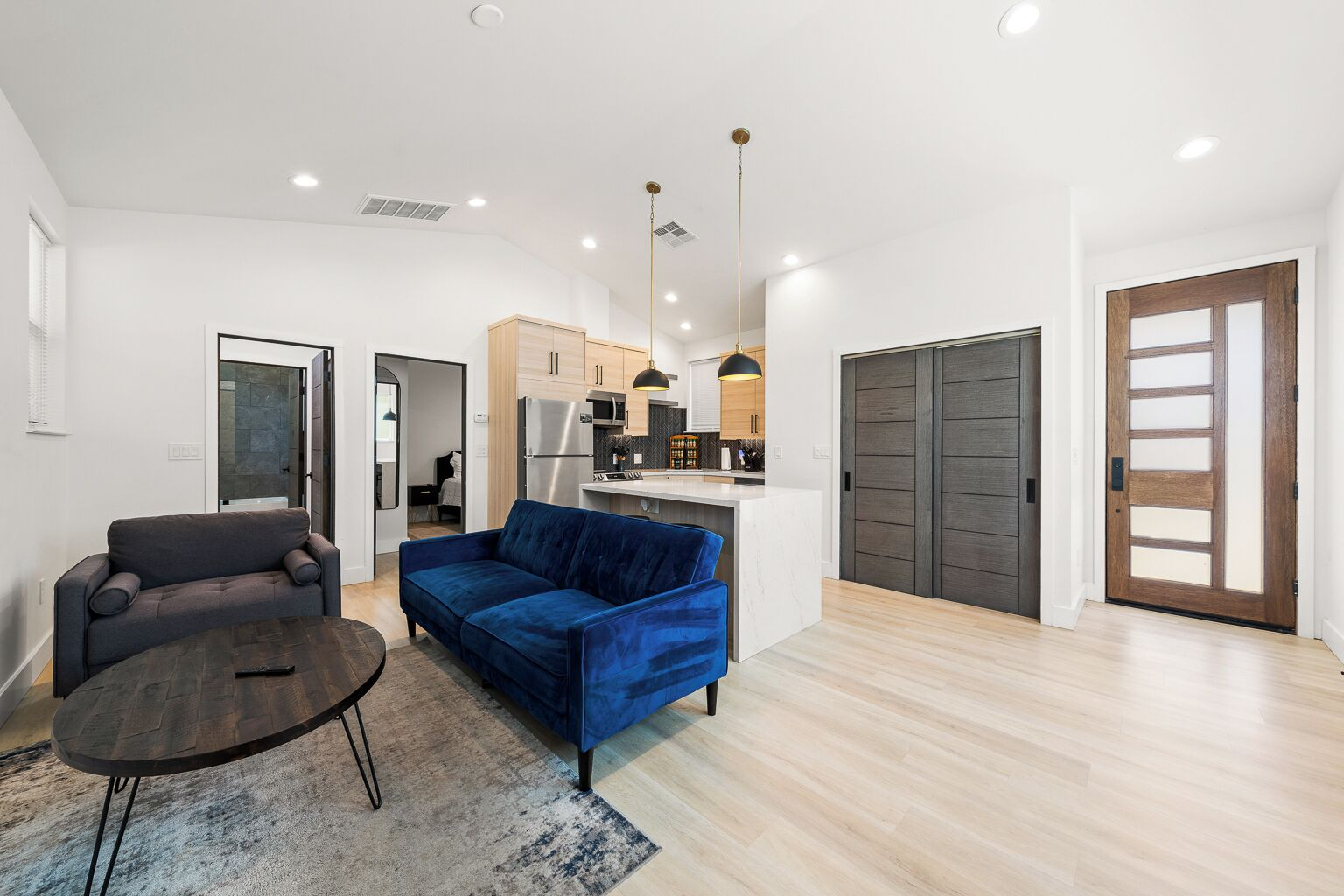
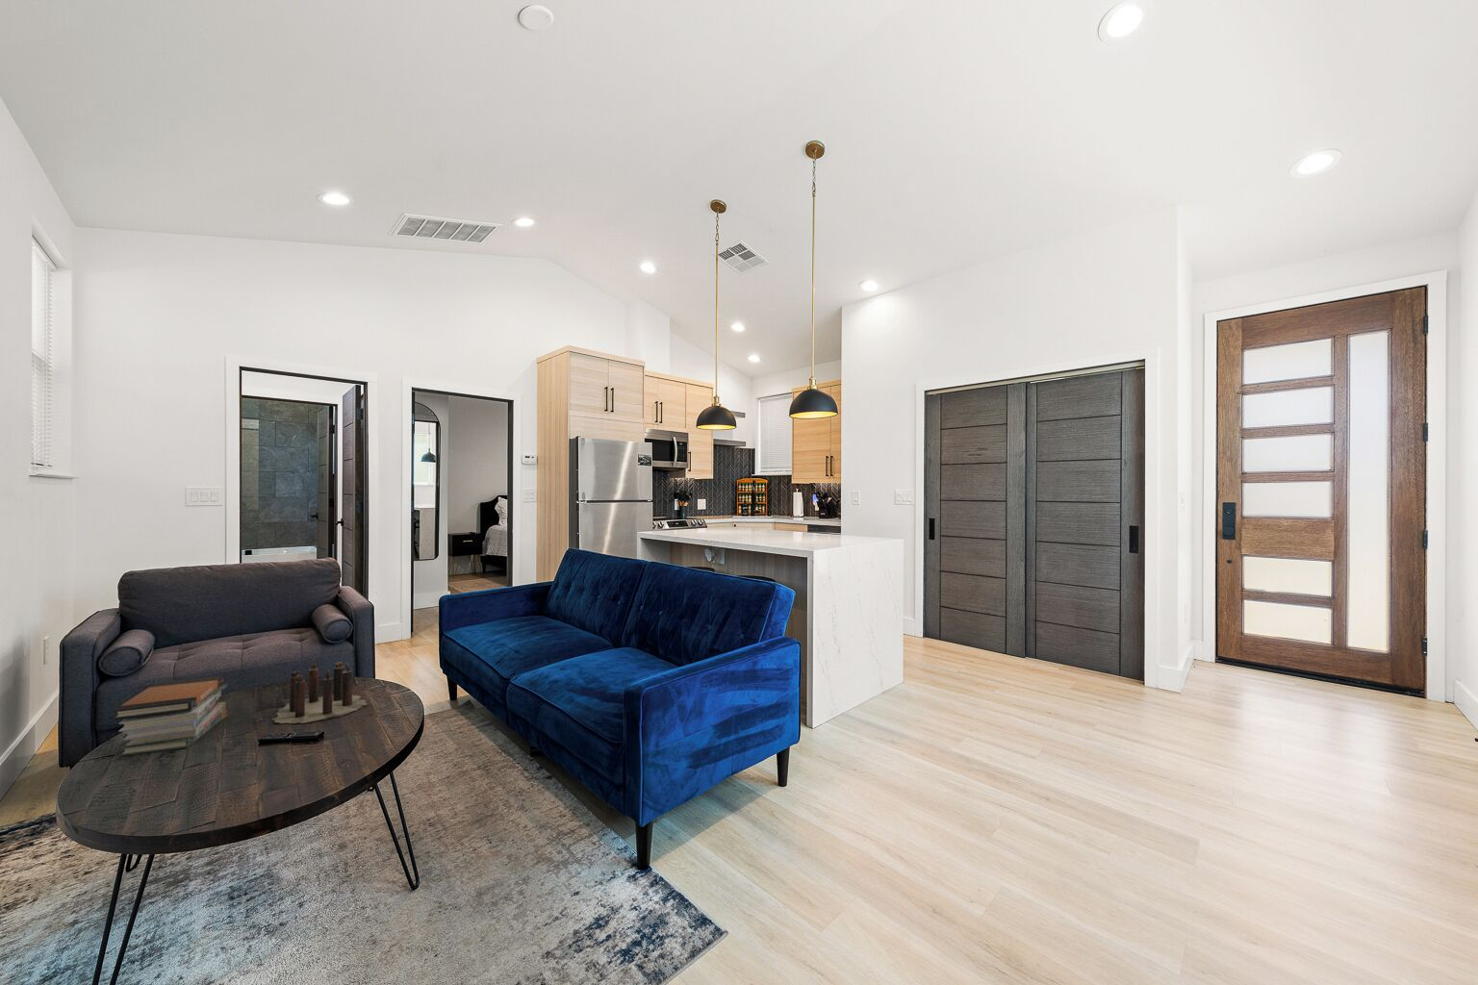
+ book stack [112,674,229,757]
+ candle [266,658,368,724]
